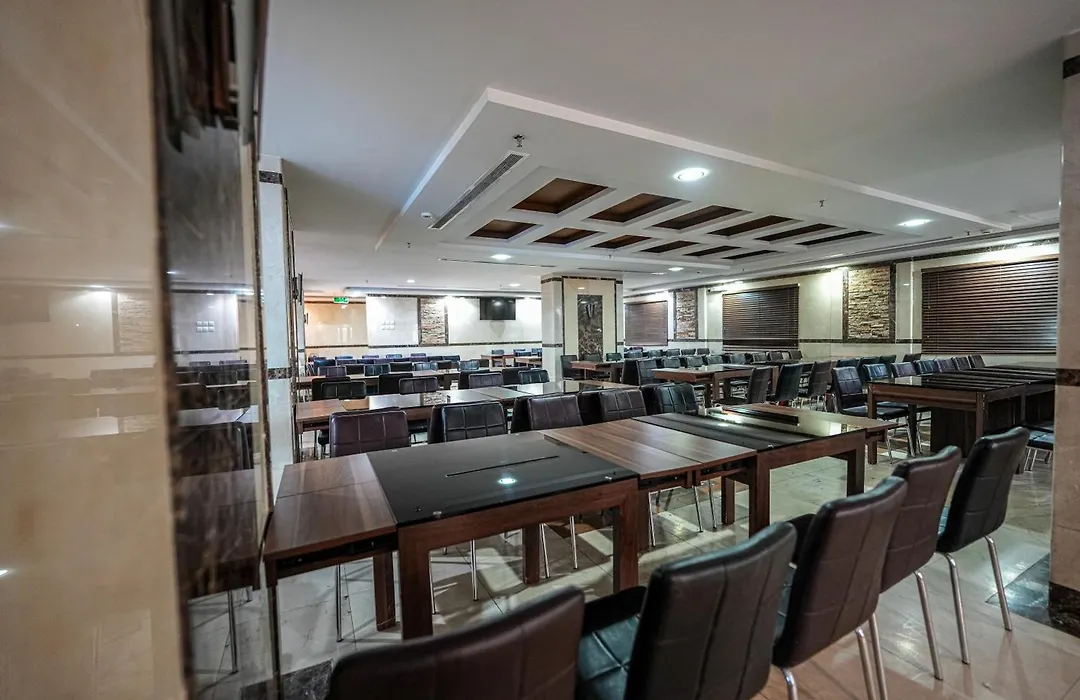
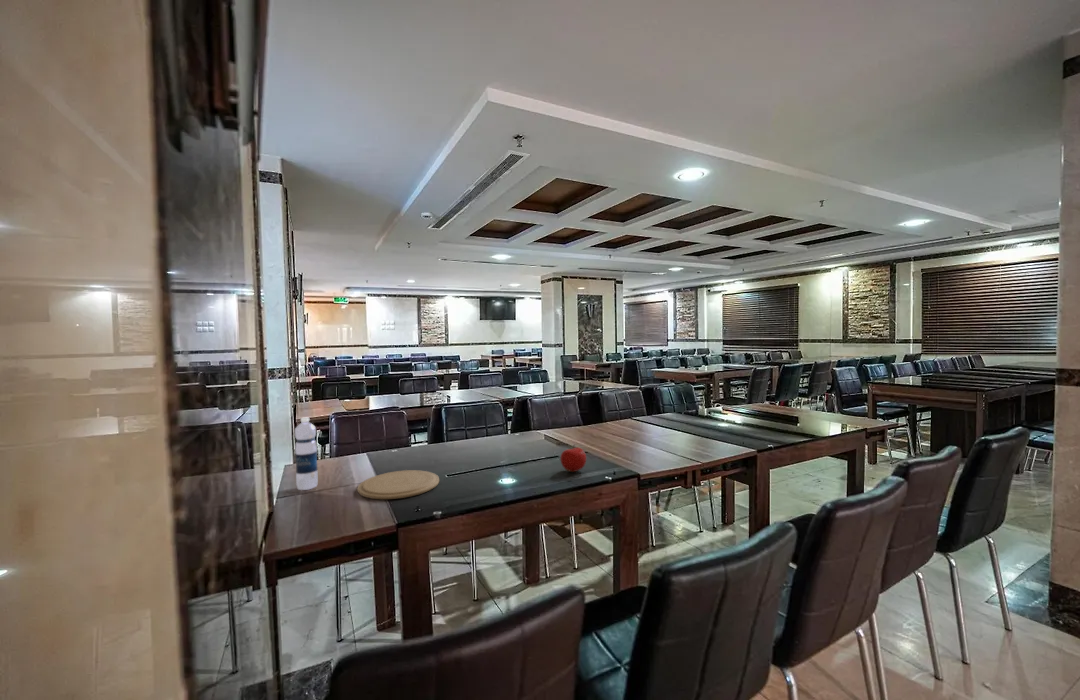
+ fruit [559,443,587,473]
+ water bottle [294,417,319,491]
+ plate [356,469,440,500]
